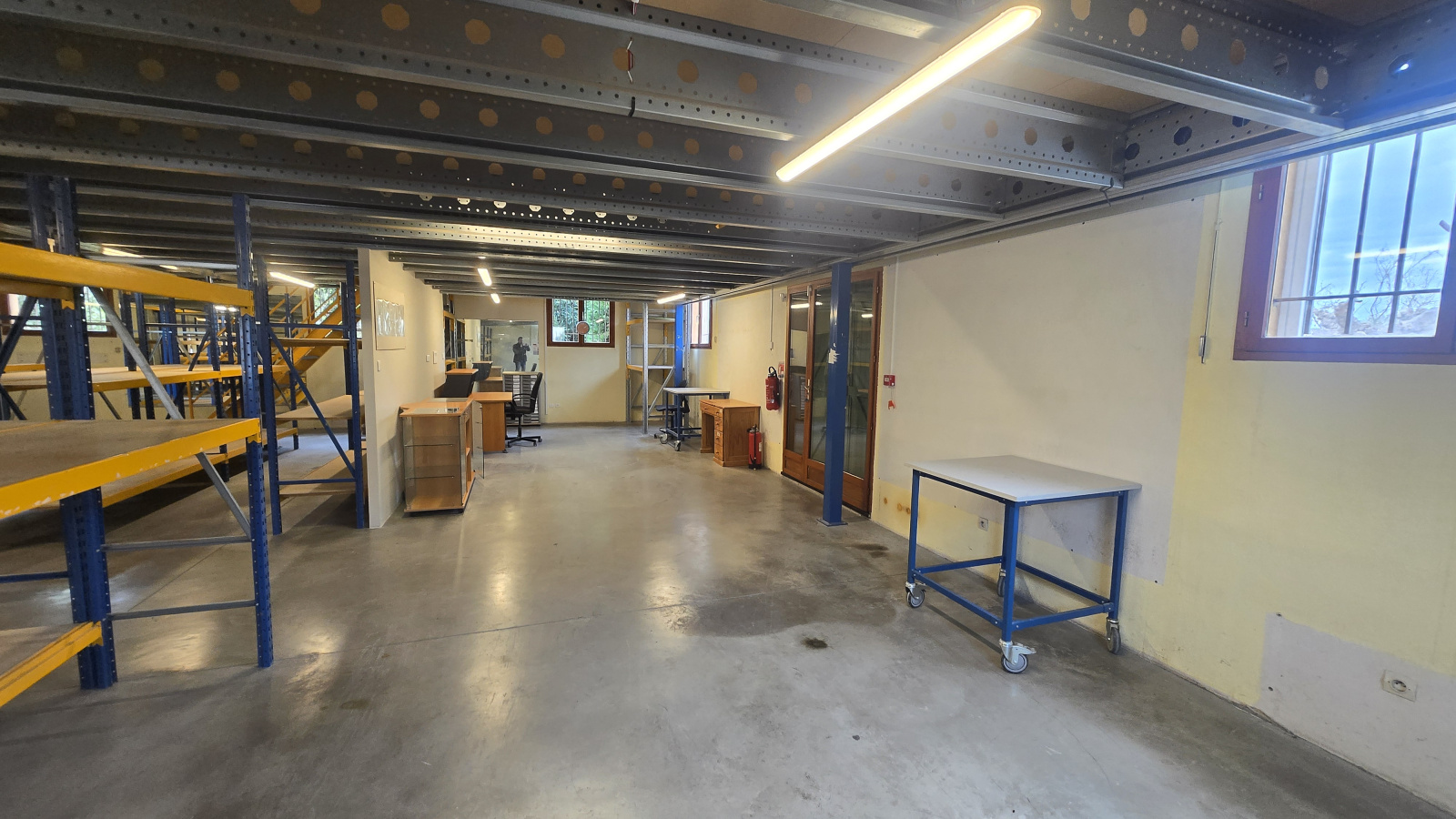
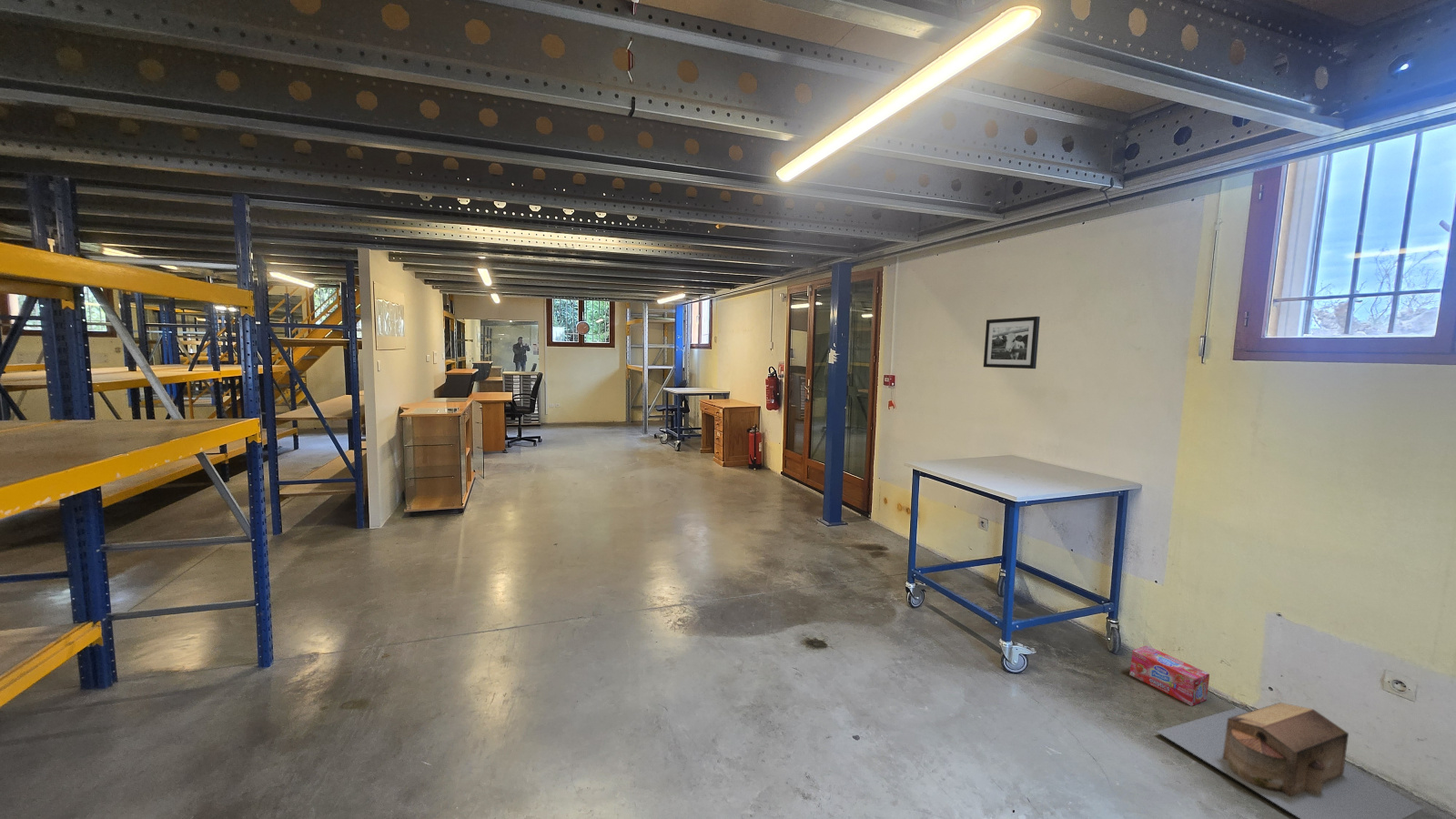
+ box [1128,644,1210,707]
+ picture frame [983,316,1041,369]
+ architectural model [1156,702,1424,819]
